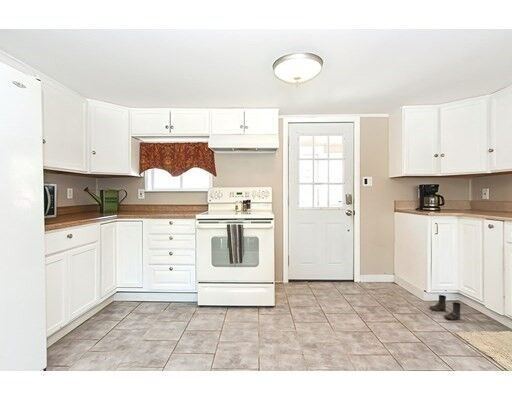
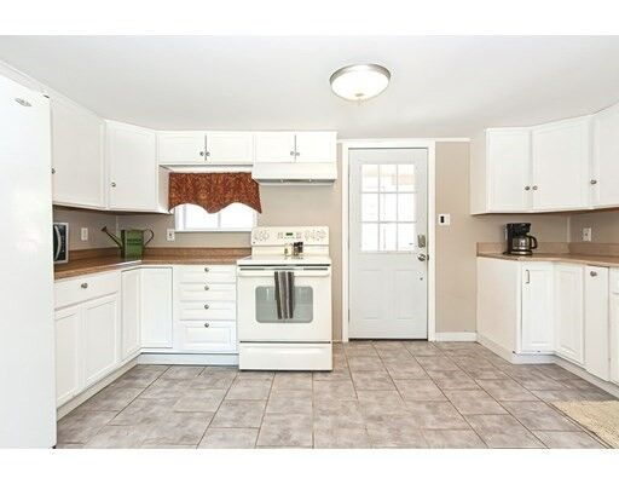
- boots [428,294,462,321]
